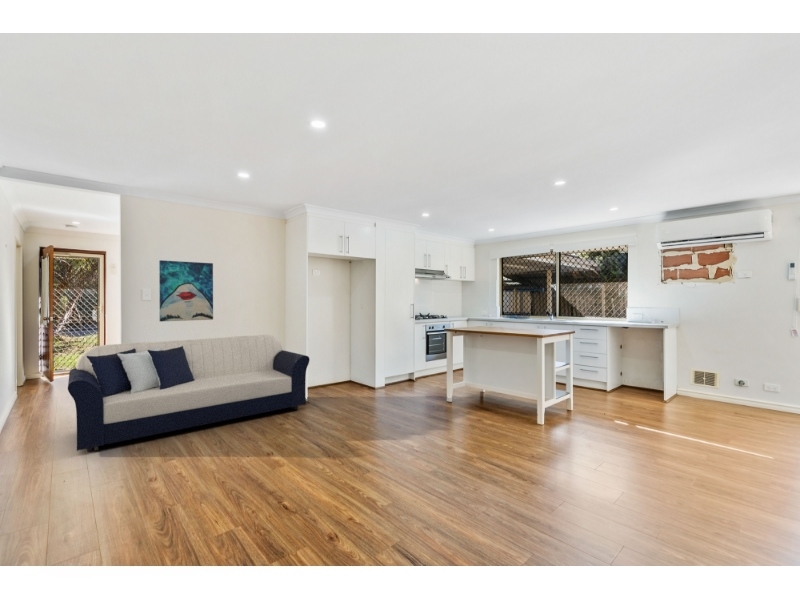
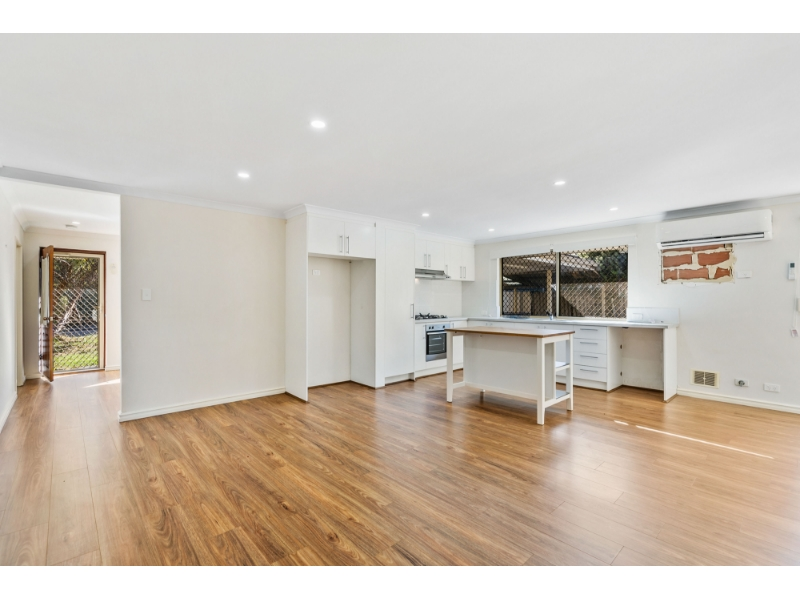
- sofa [67,334,310,453]
- wall art [158,259,214,322]
